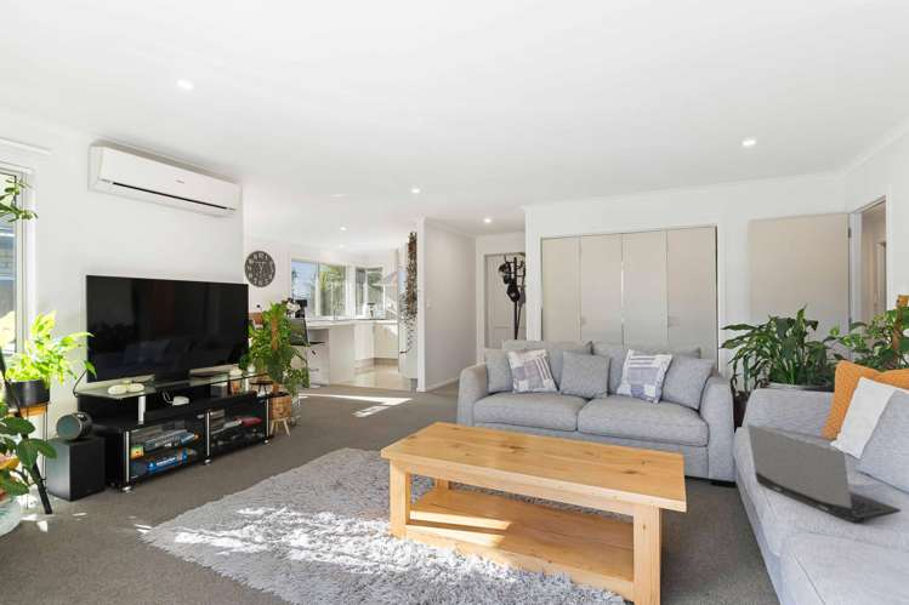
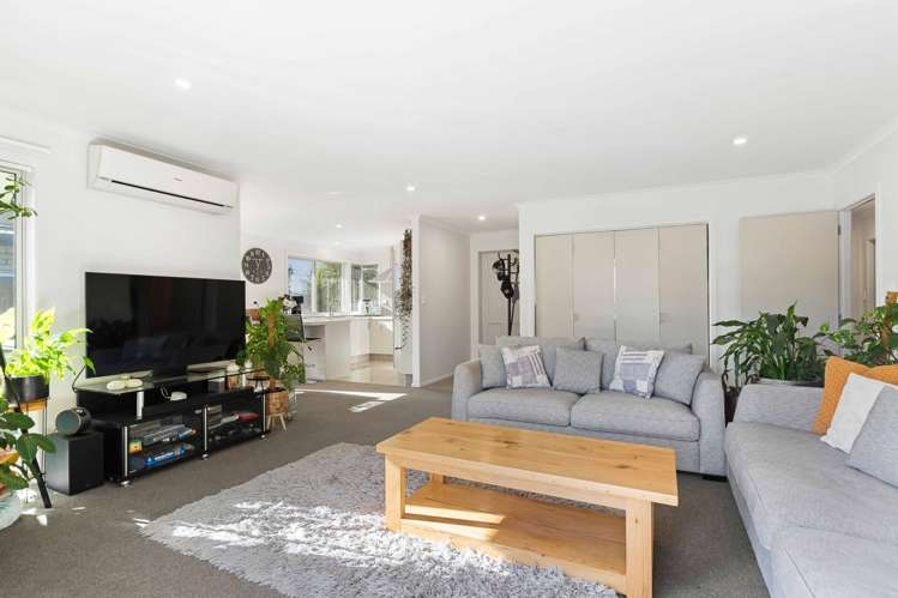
- laptop computer [746,423,902,524]
